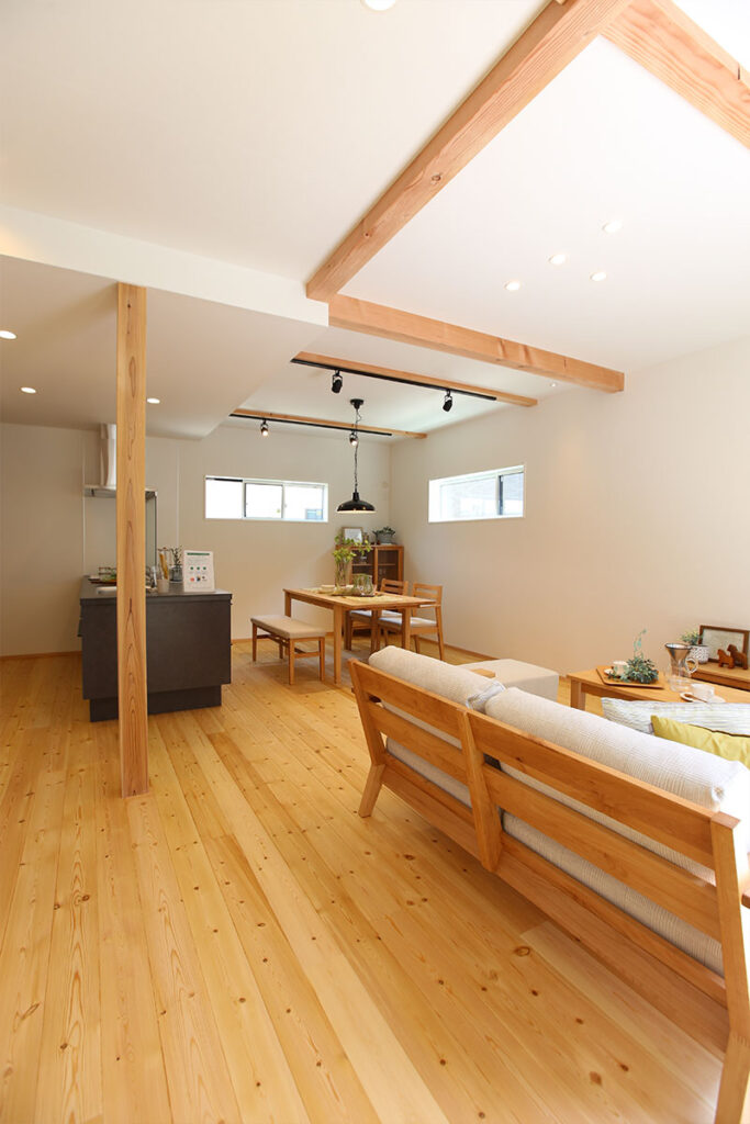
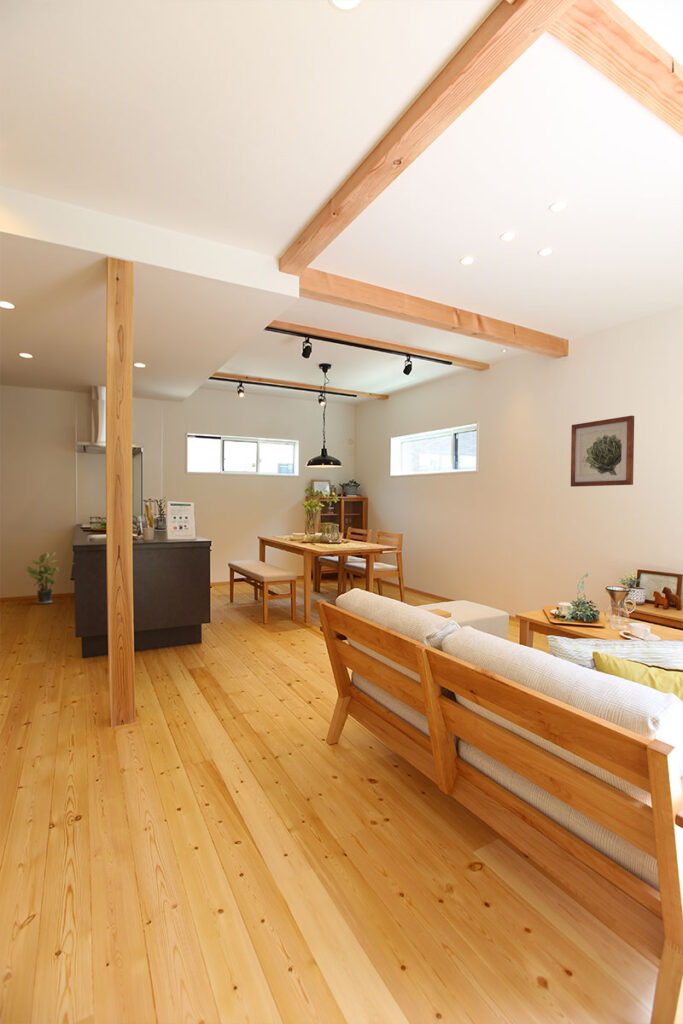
+ potted plant [25,551,60,605]
+ wall art [570,415,635,488]
